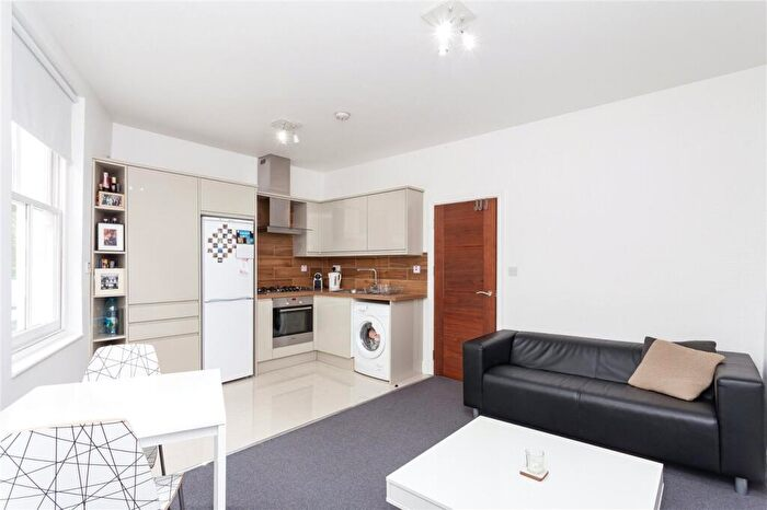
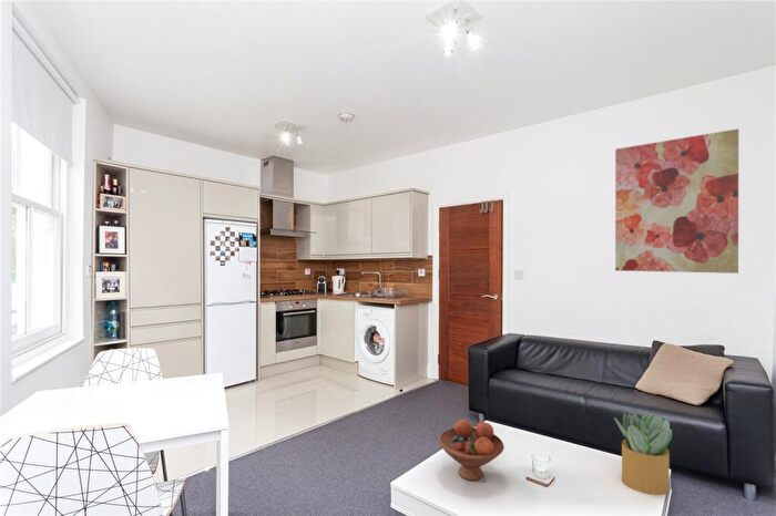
+ wall art [614,127,739,275]
+ potted plant [613,411,673,496]
+ fruit bowl [438,419,506,482]
